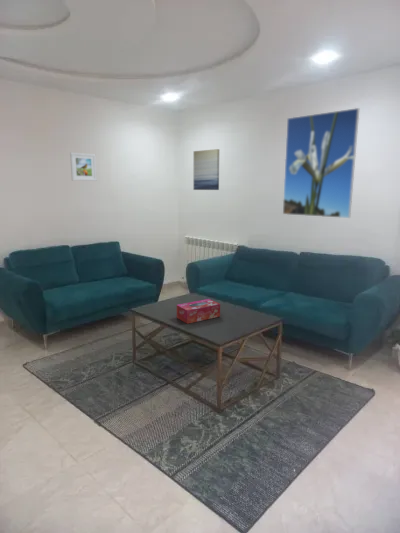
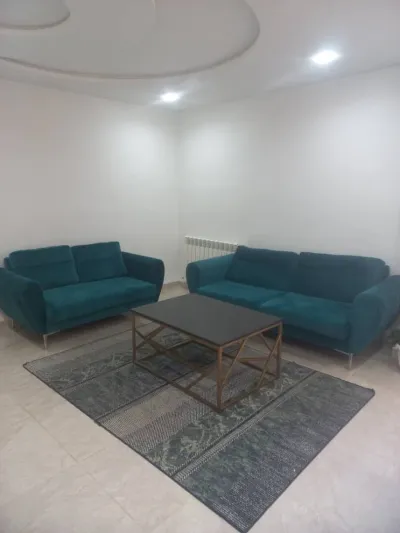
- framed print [282,107,360,219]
- wall art [193,148,220,191]
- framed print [69,151,98,182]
- tissue box [176,298,221,325]
